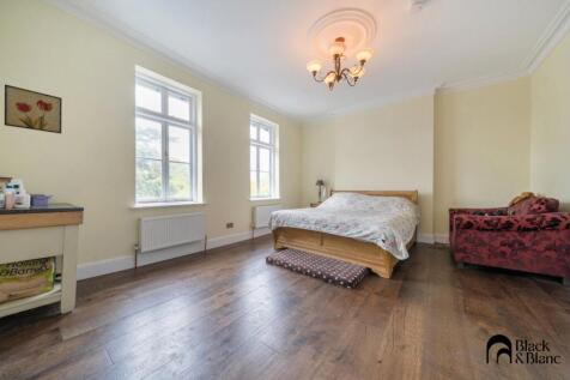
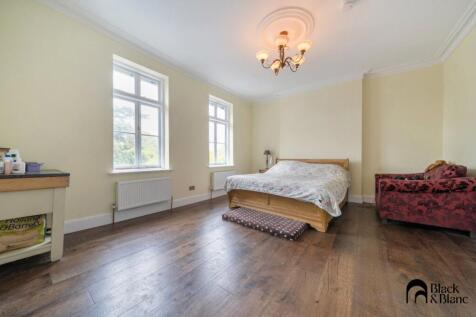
- wall art [4,83,63,134]
